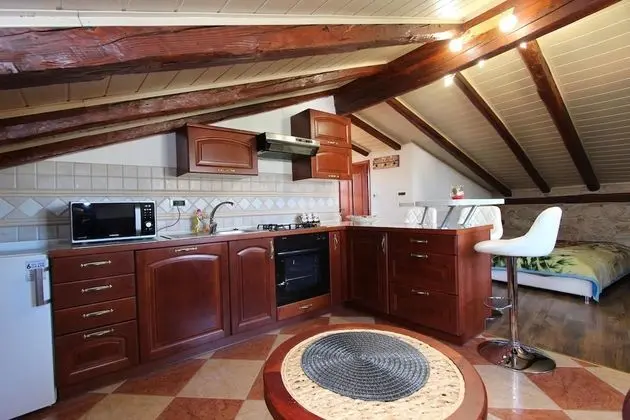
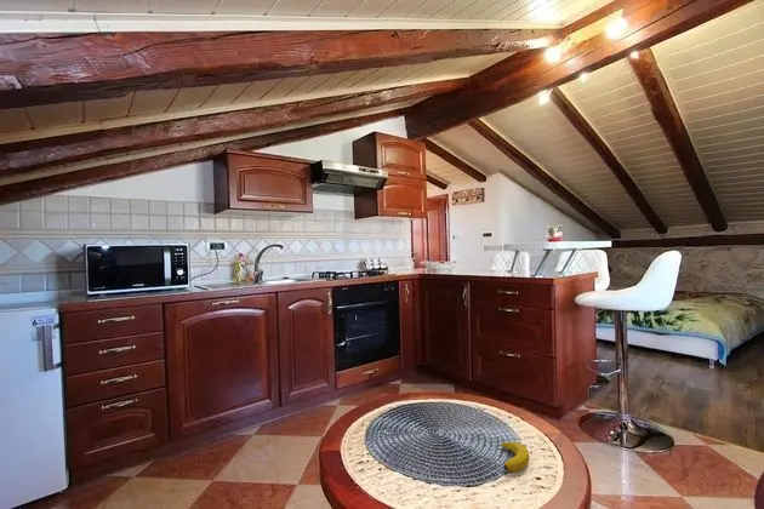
+ banana [500,440,530,473]
